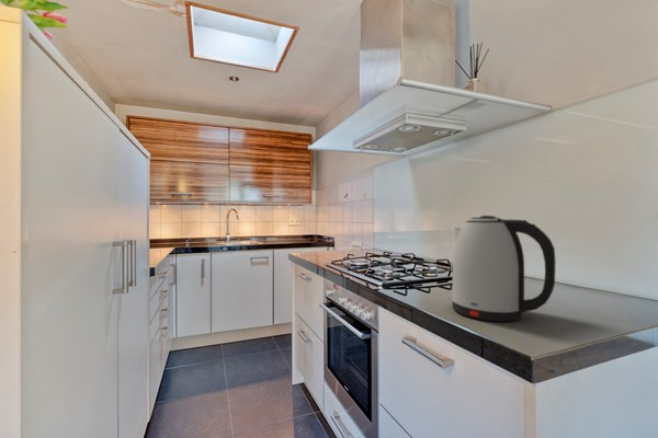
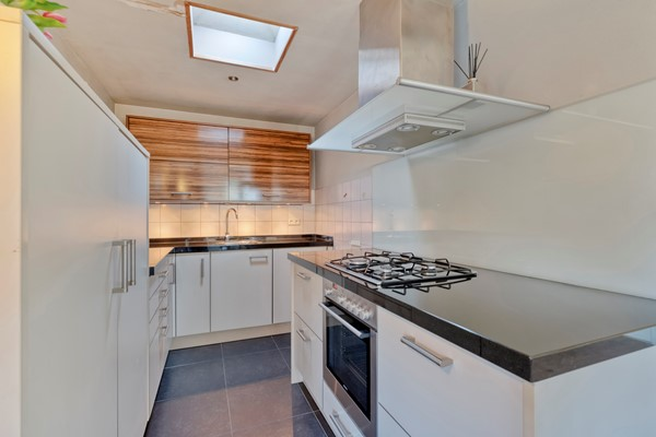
- kettle [451,215,556,323]
